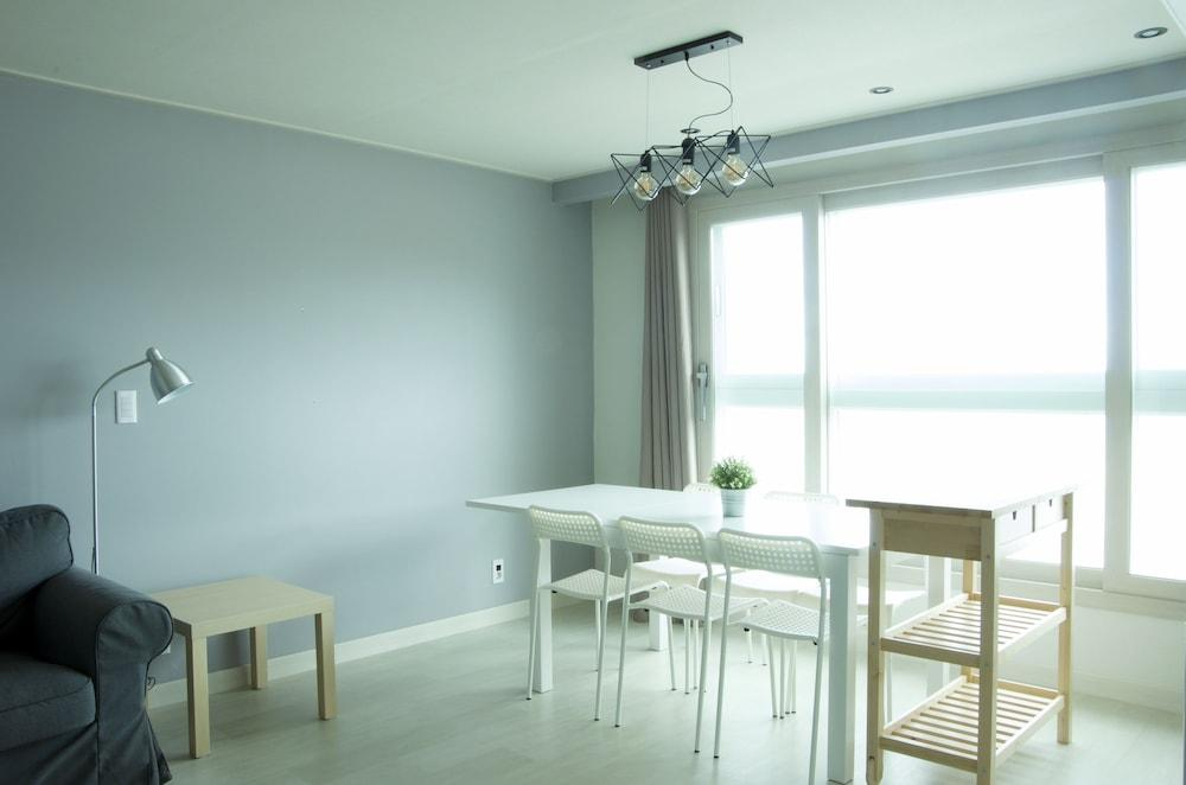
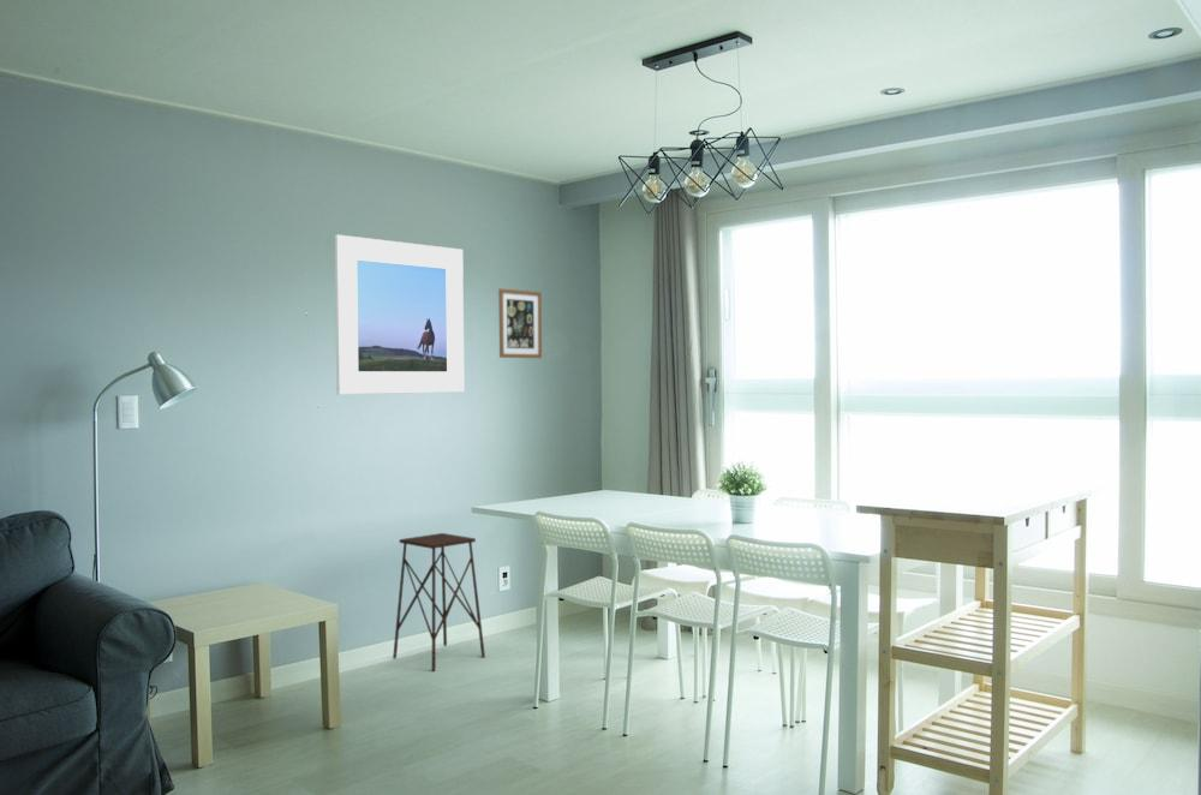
+ wall art [497,287,543,359]
+ side table [392,532,486,673]
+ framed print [334,234,465,396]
